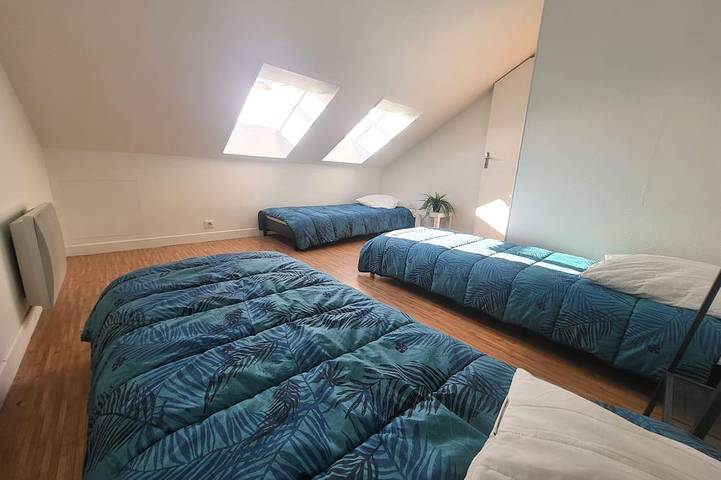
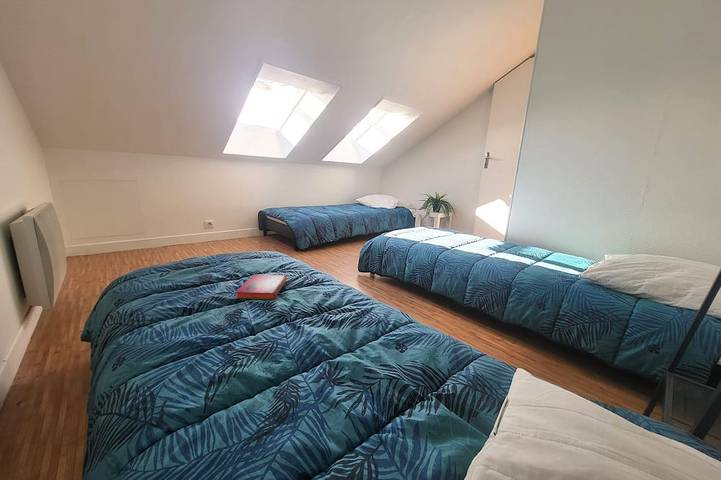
+ hardback book [235,273,288,301]
